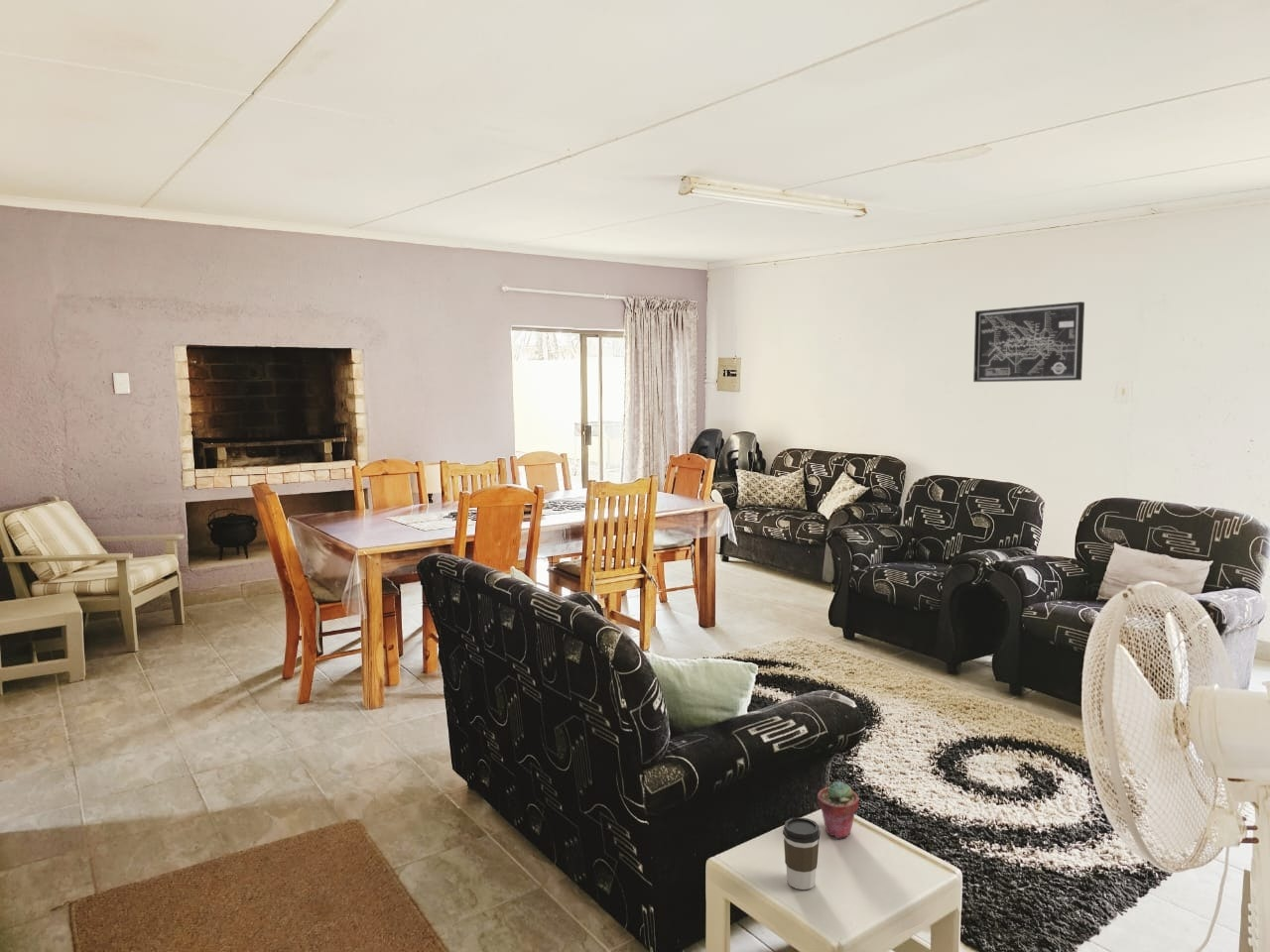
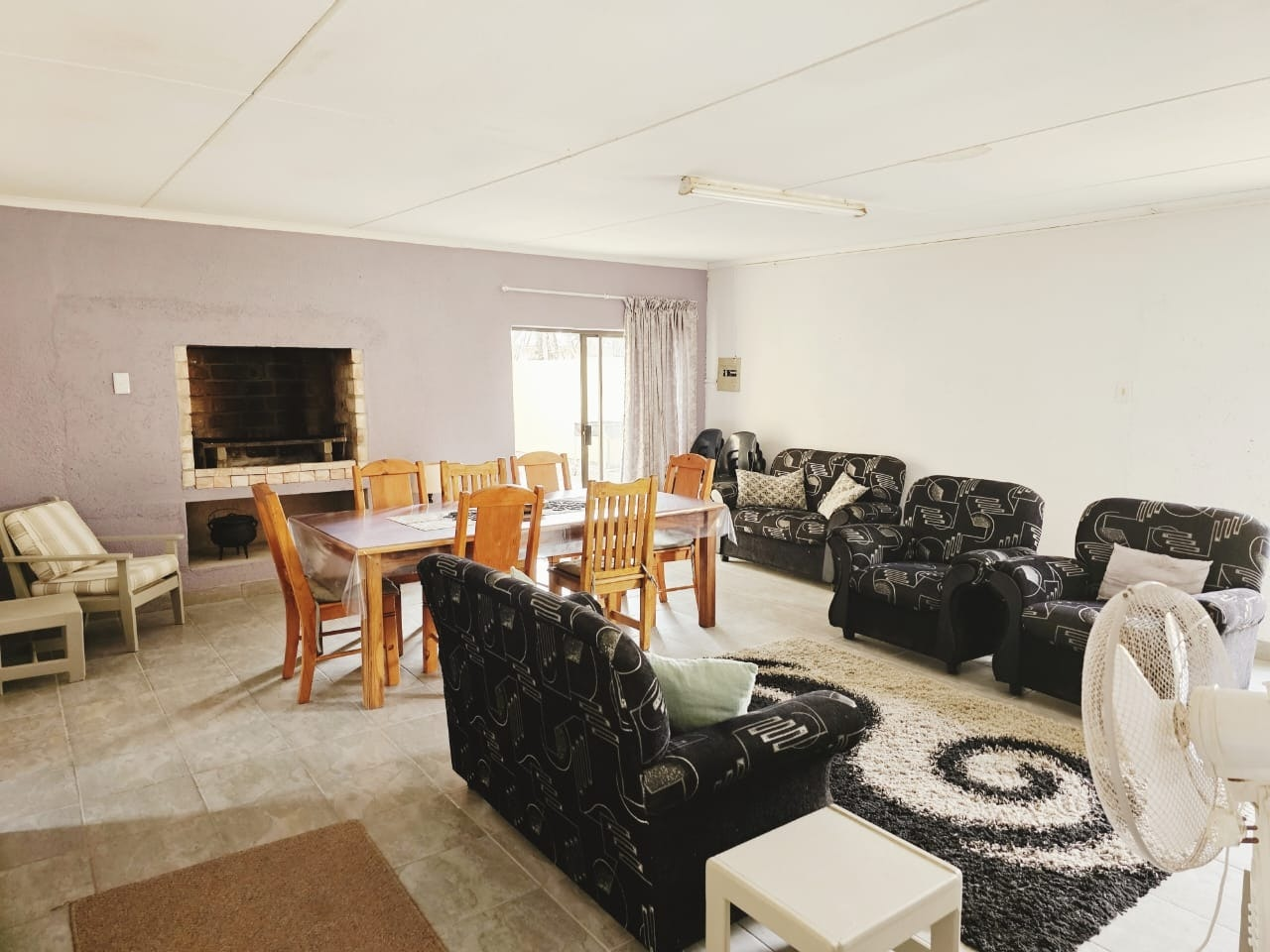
- wall art [972,300,1085,383]
- potted succulent [817,779,859,840]
- coffee cup [782,816,822,891]
